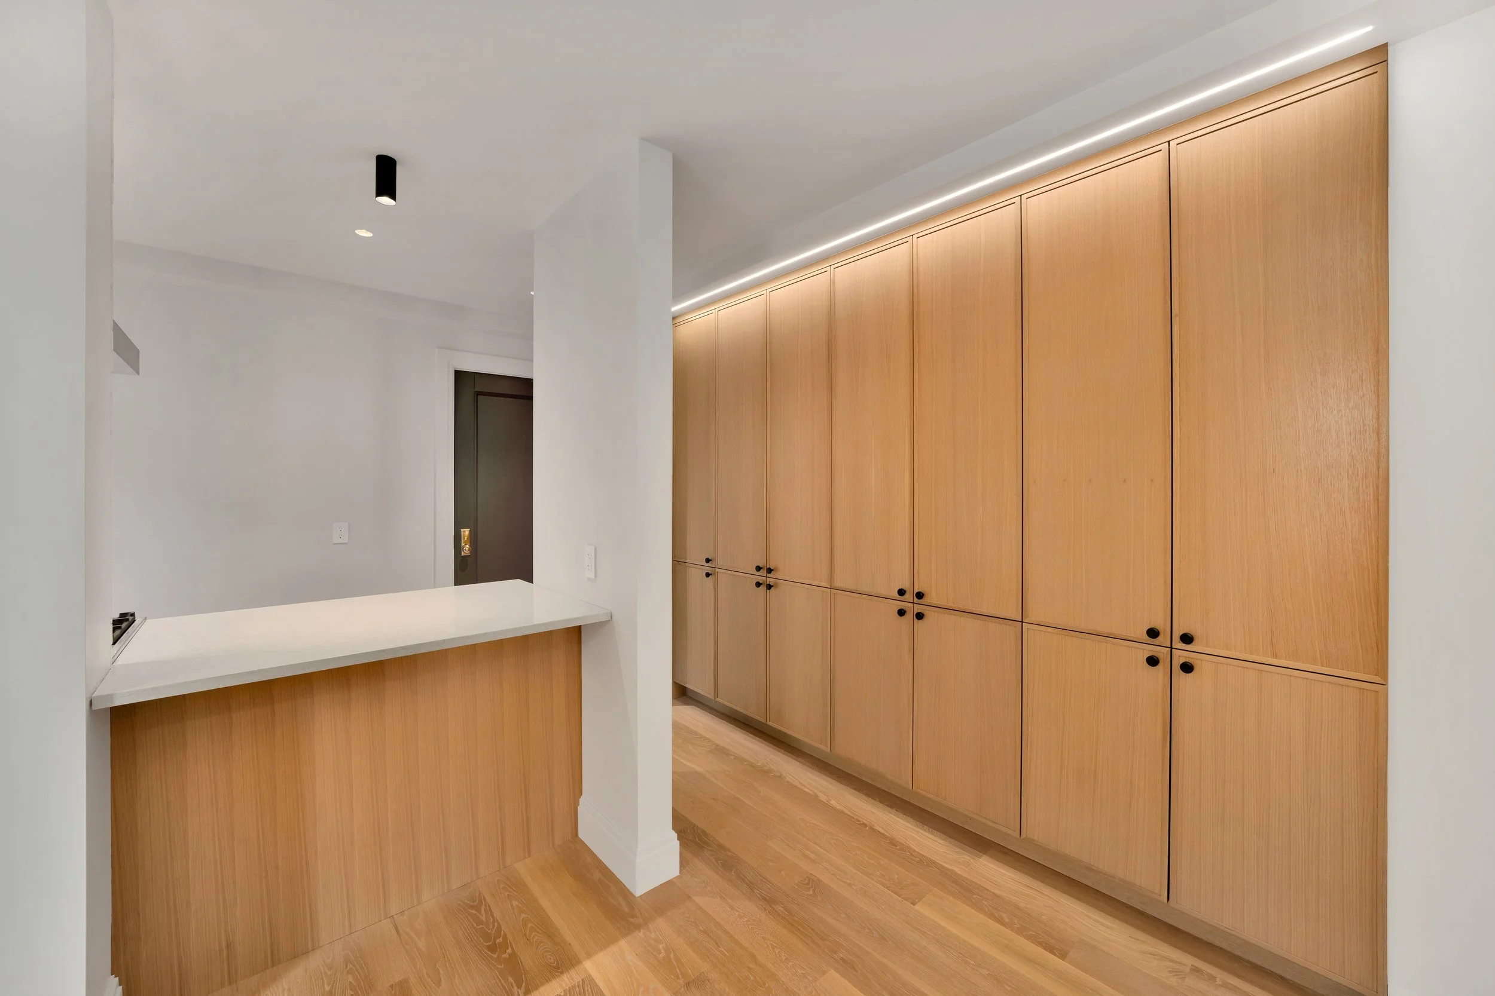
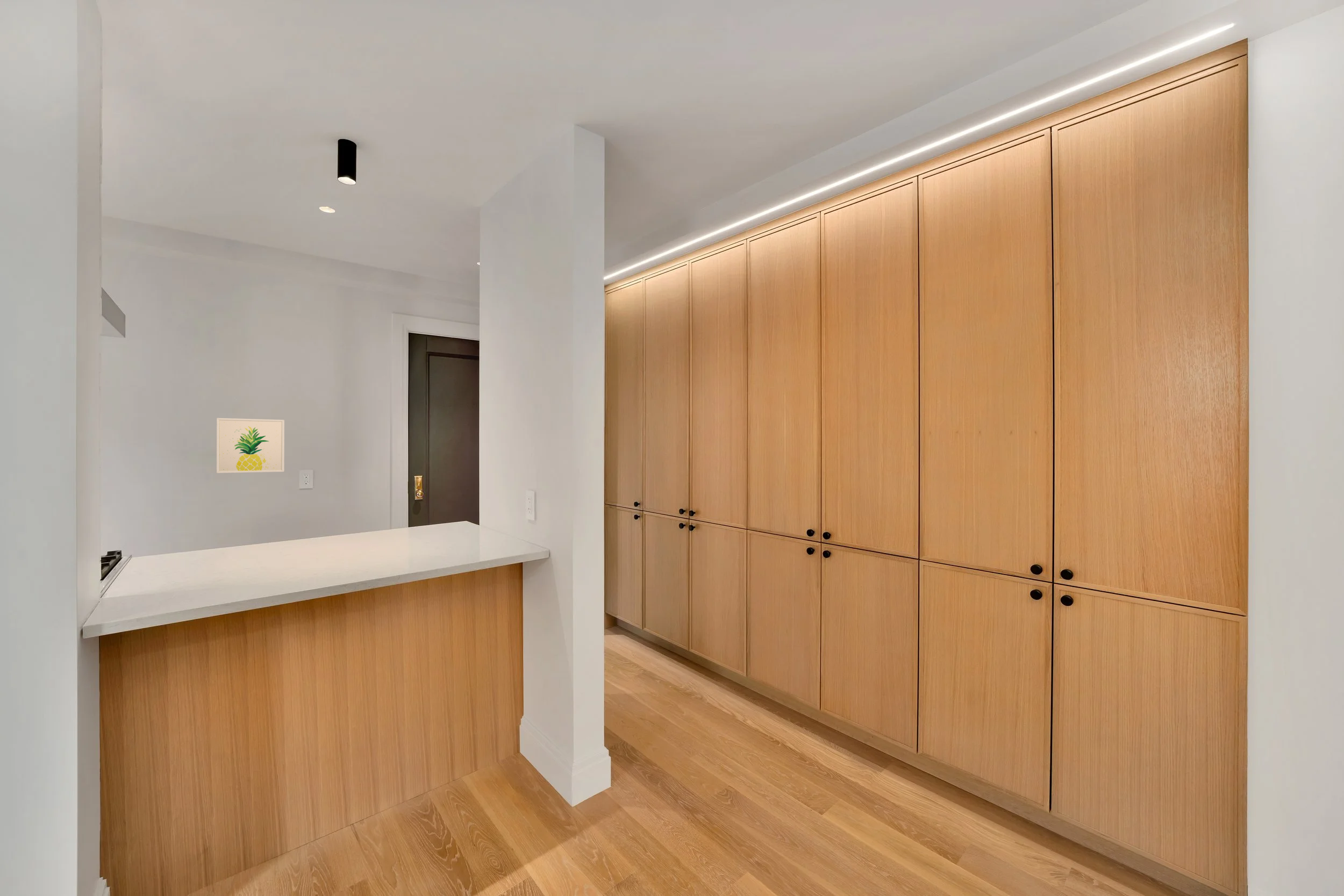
+ wall art [216,418,285,474]
